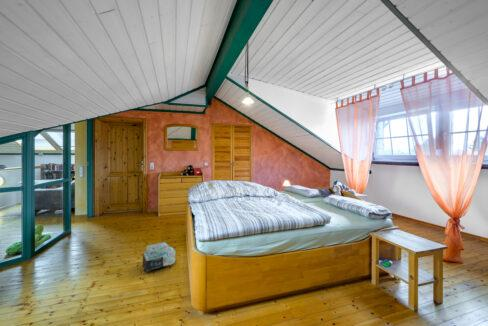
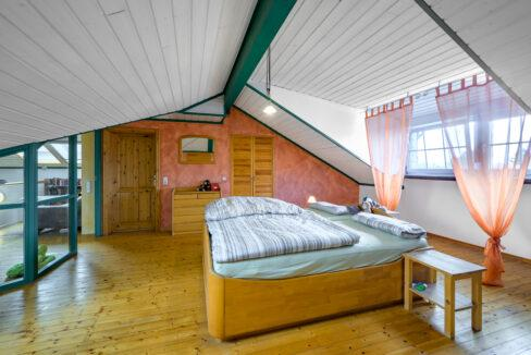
- backpack [142,241,176,273]
